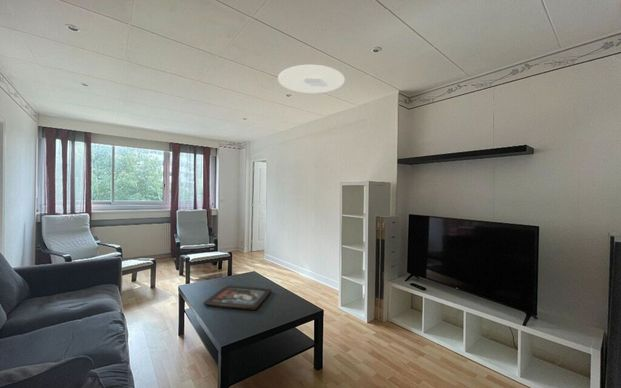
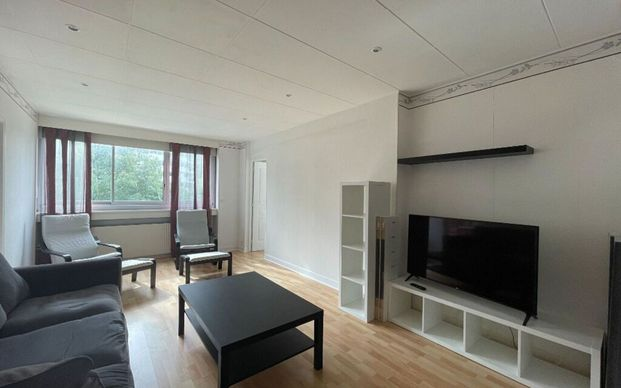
- ceiling light [277,64,346,94]
- religious icon [202,284,273,311]
